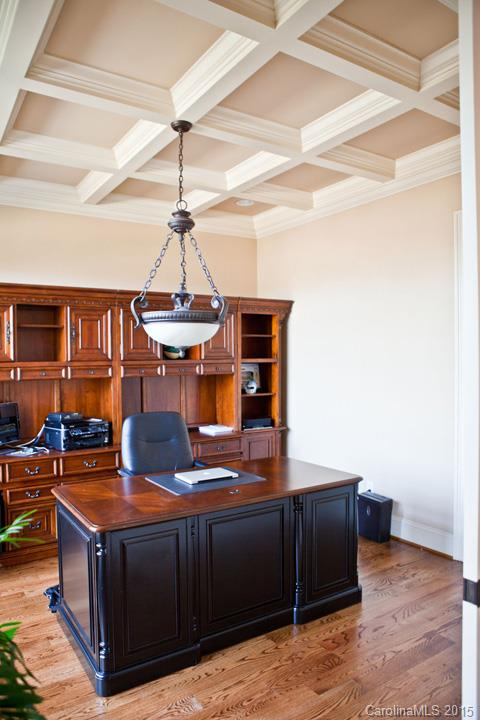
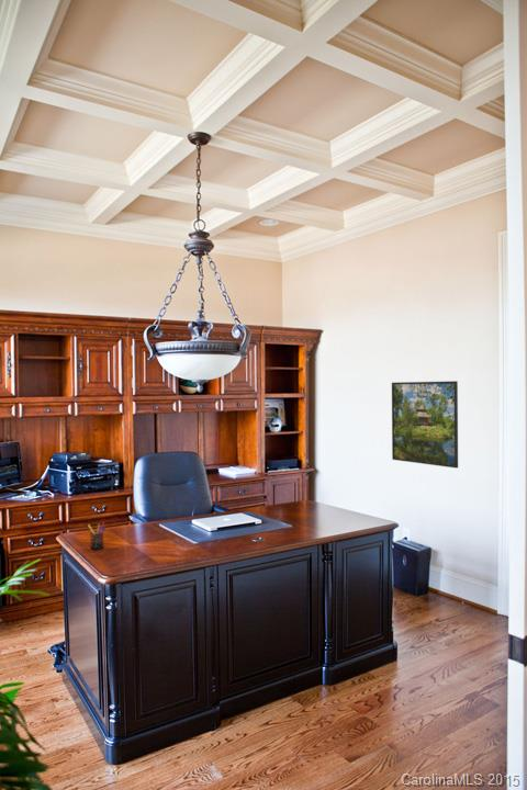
+ pen holder [87,520,106,551]
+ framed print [391,380,459,470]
